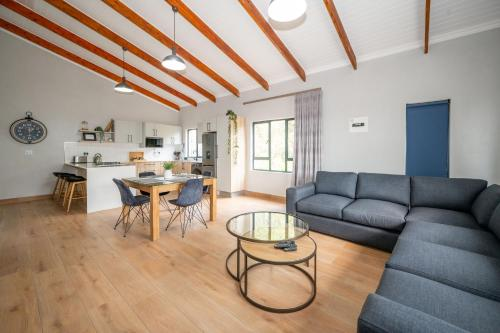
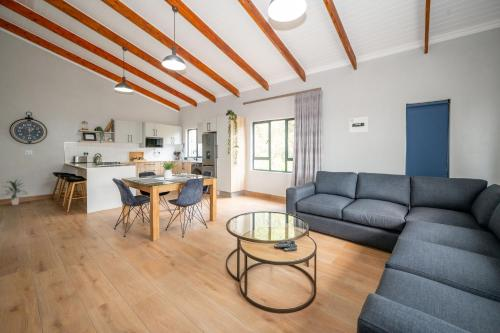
+ indoor plant [0,177,28,206]
